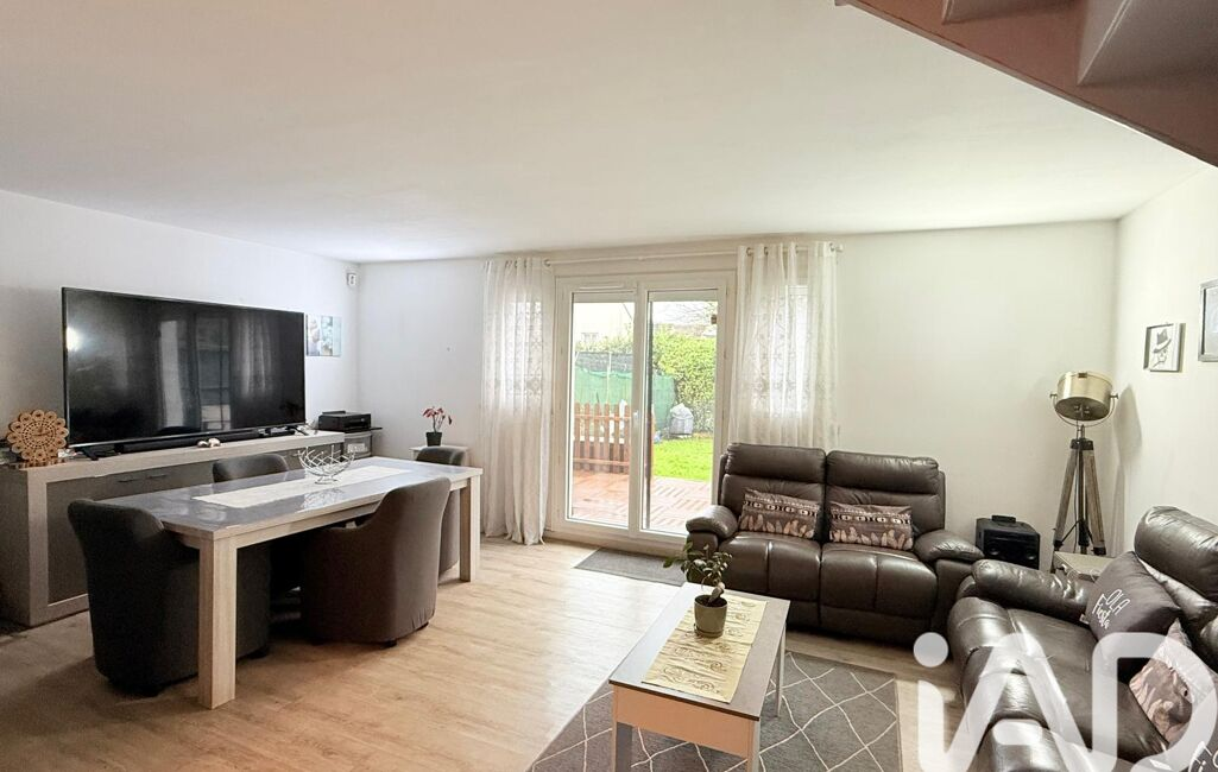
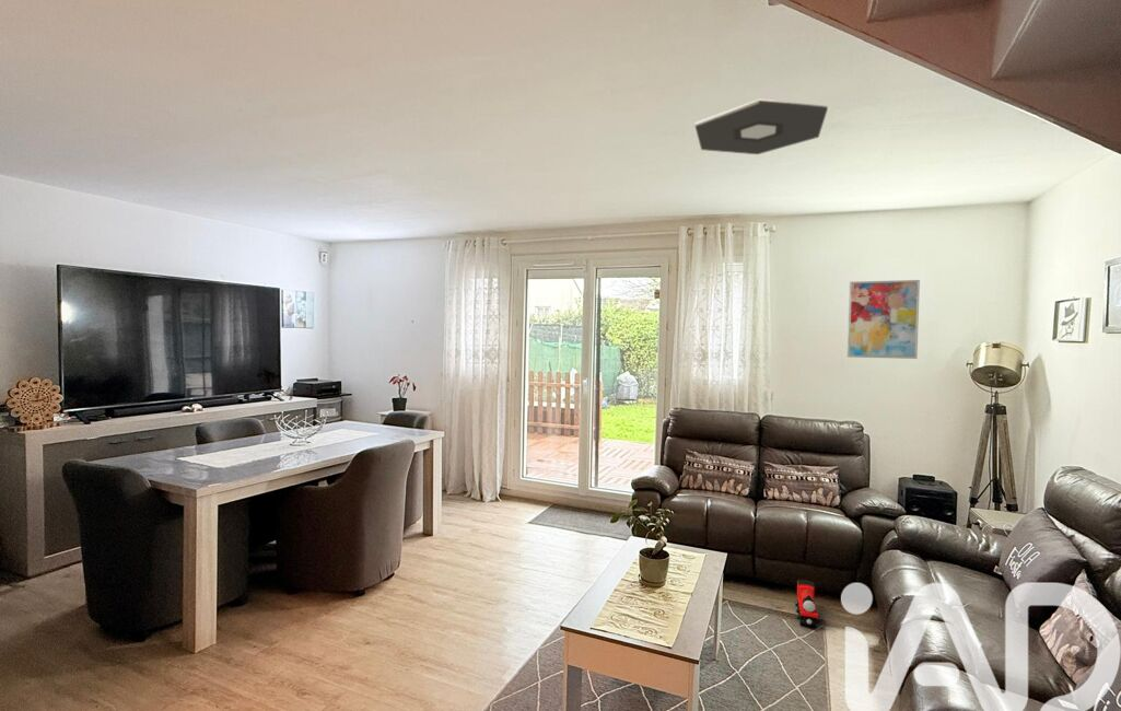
+ ceiling light [694,98,829,155]
+ wall art [846,279,921,360]
+ toy train [794,579,820,629]
